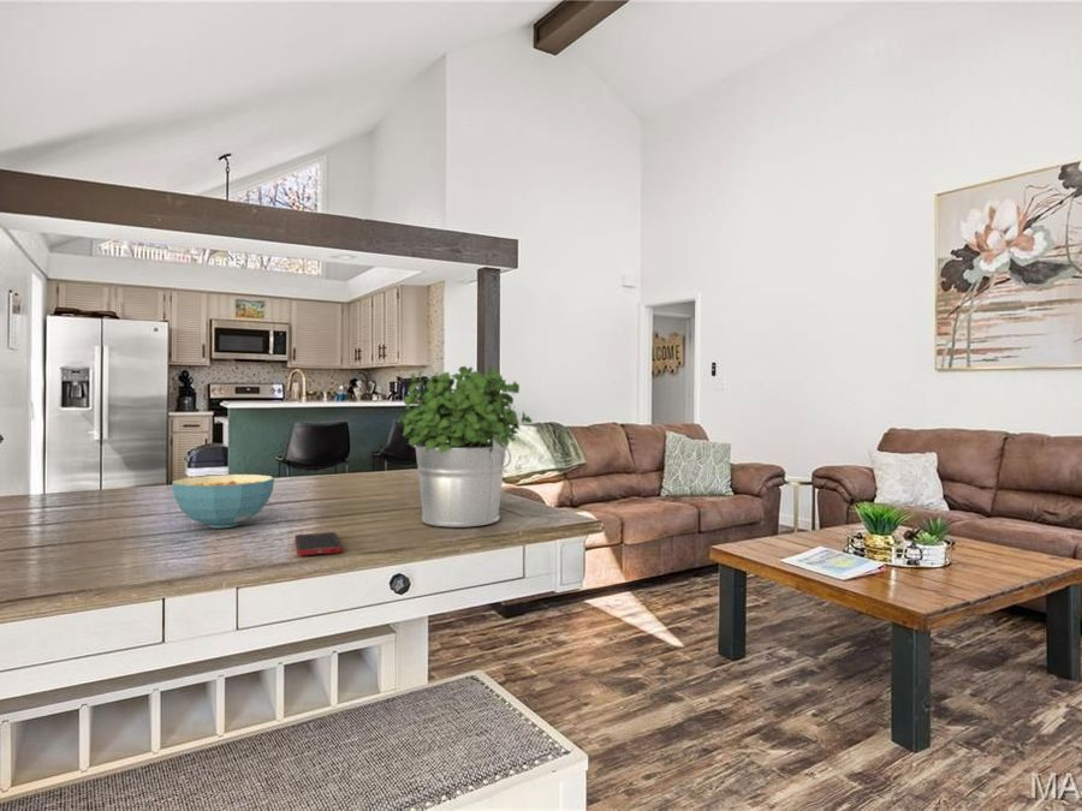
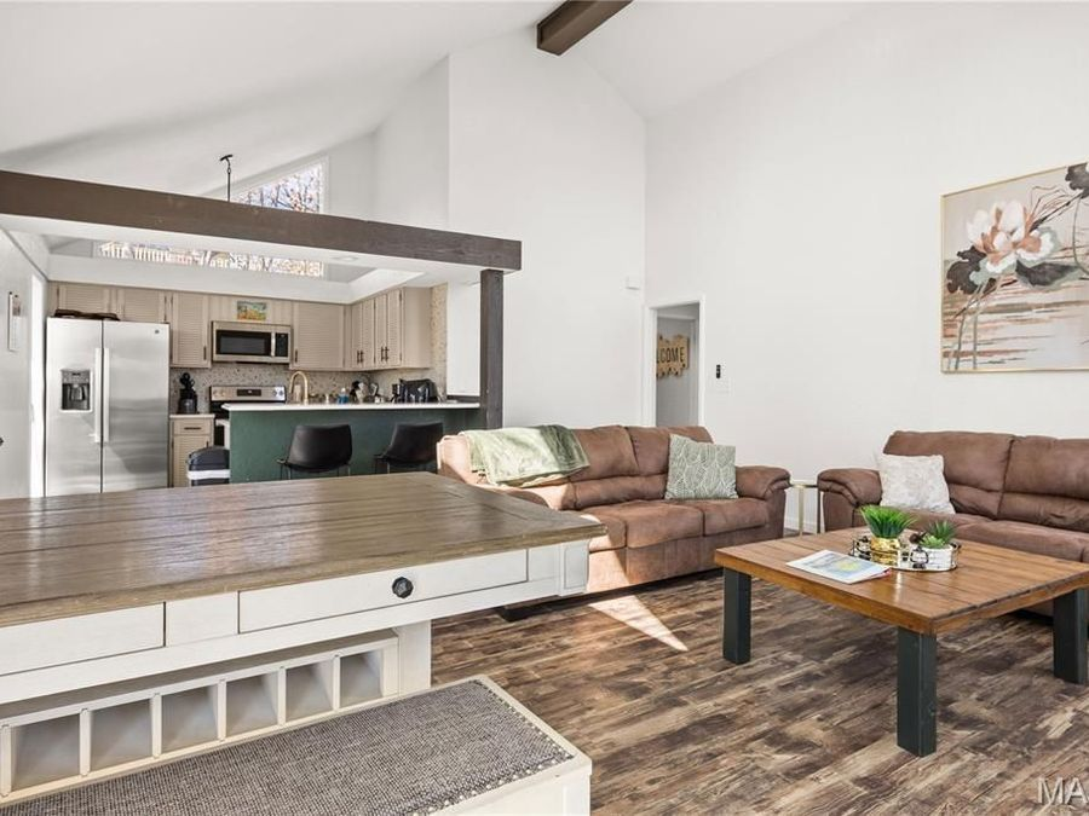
- cell phone [293,531,344,556]
- potted plant [398,365,534,527]
- cereal bowl [171,473,275,529]
